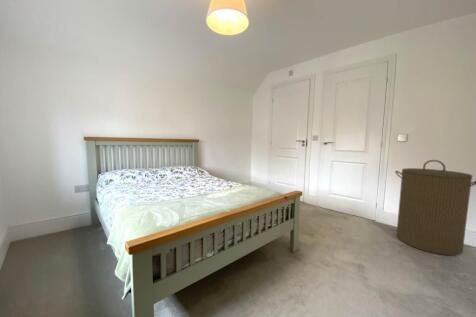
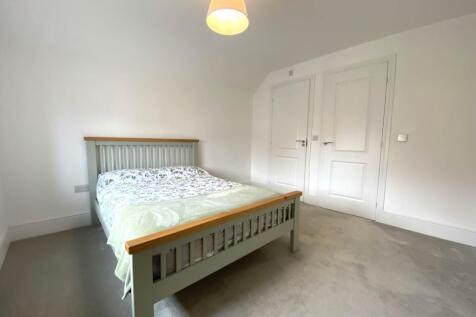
- laundry hamper [394,159,476,256]
